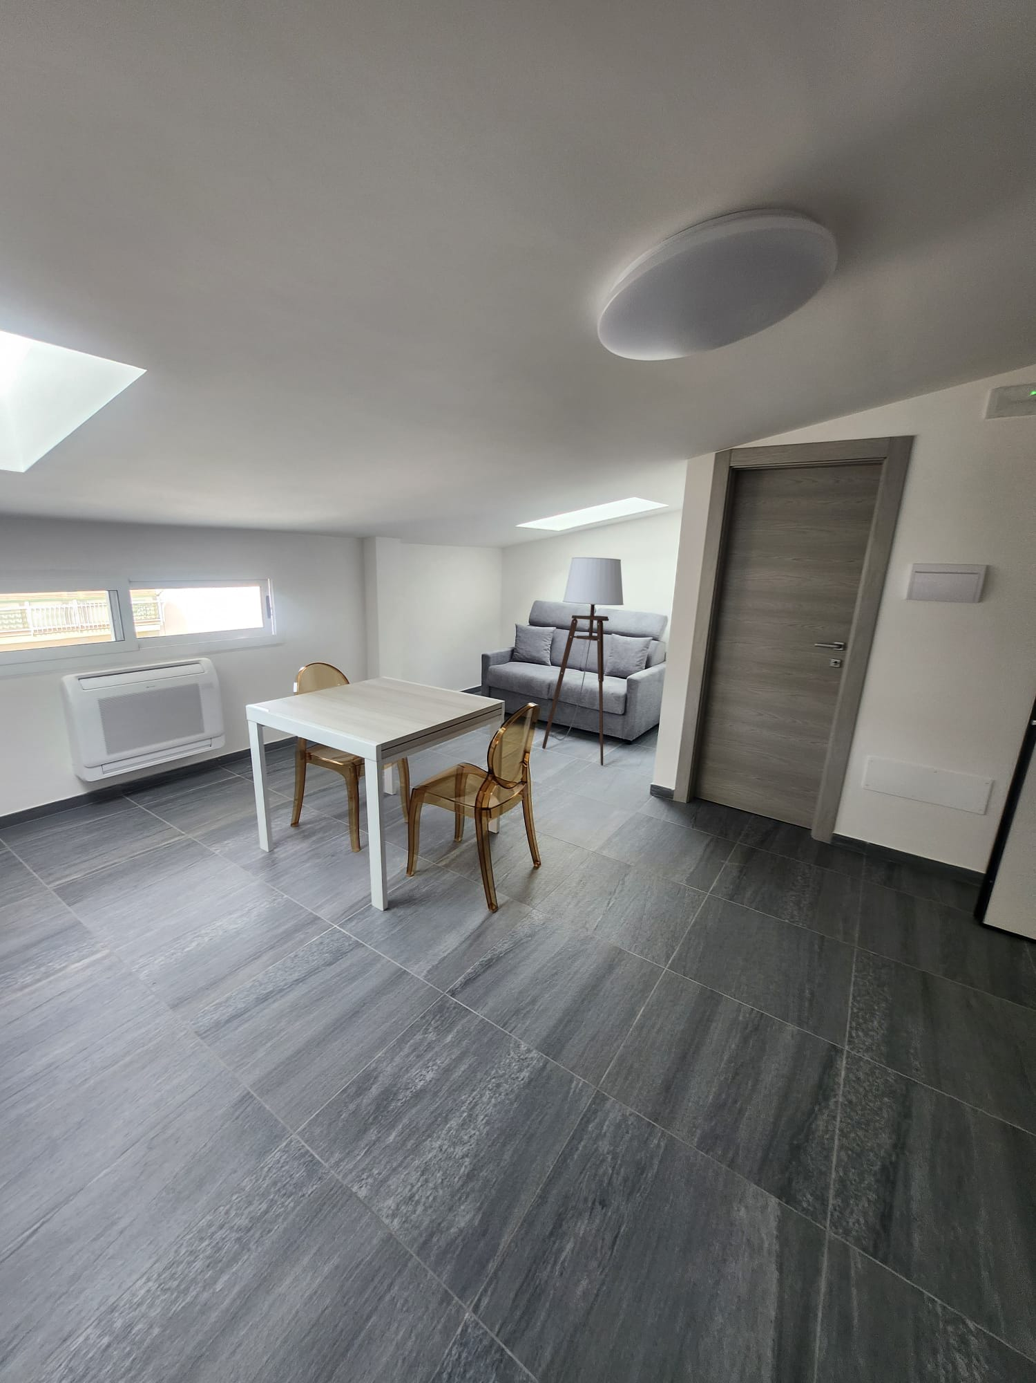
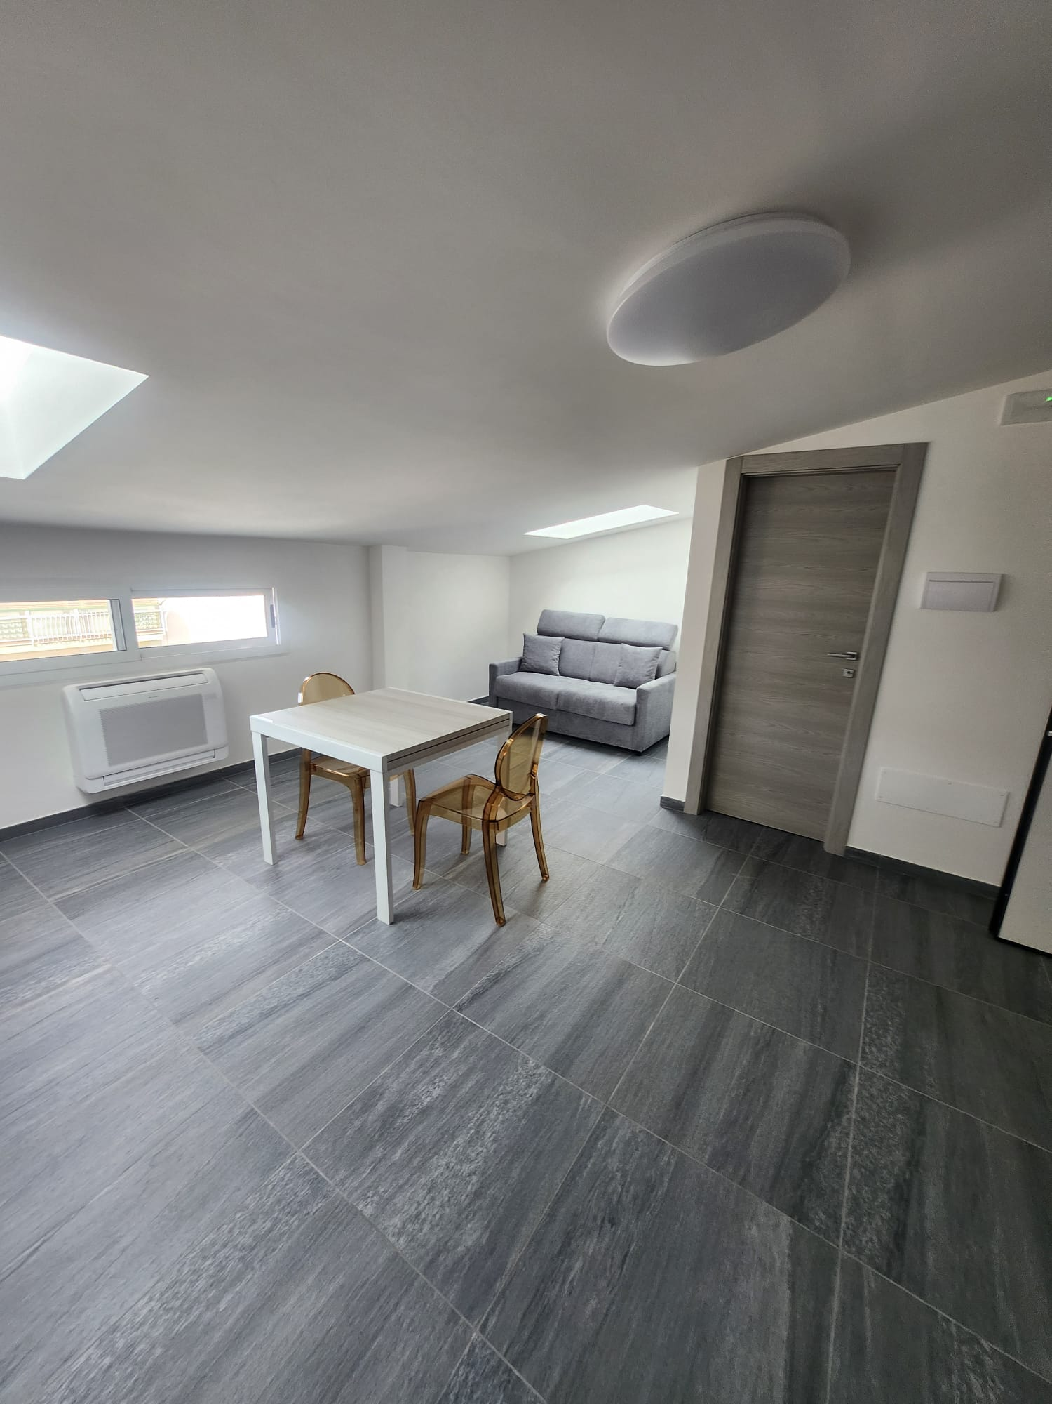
- floor lamp [542,556,625,767]
